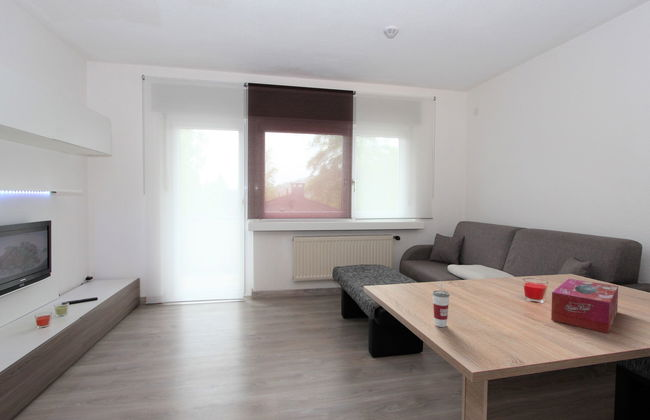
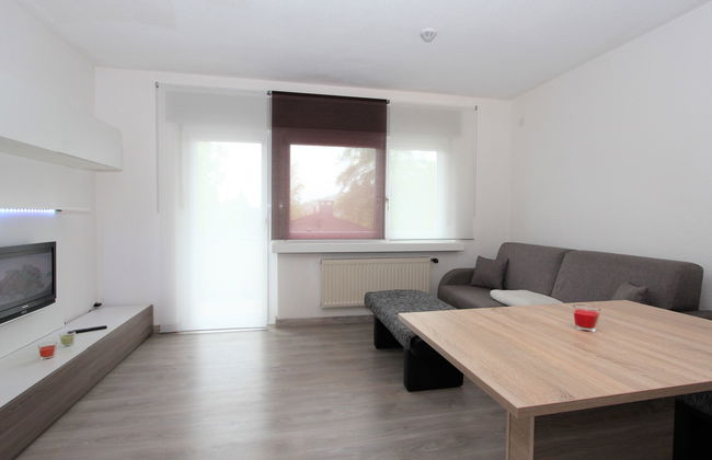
- cup [432,280,451,328]
- tissue box [550,278,619,334]
